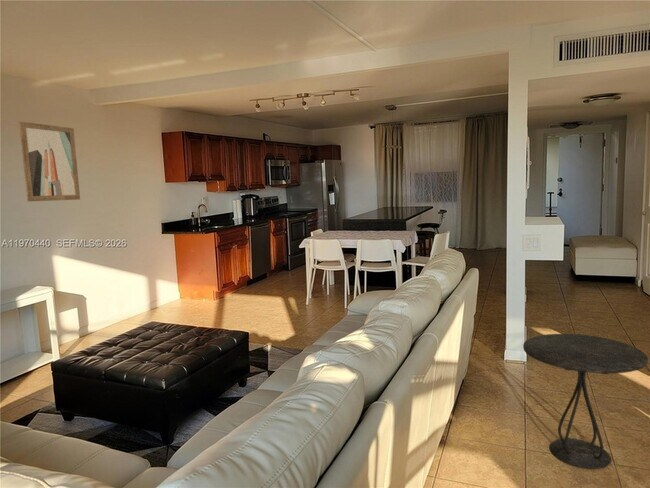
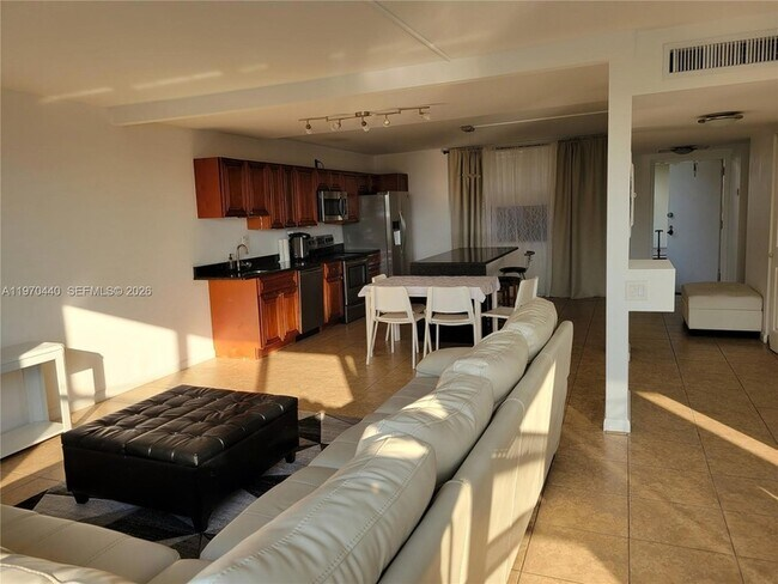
- side table [522,333,649,470]
- wall art [18,121,81,202]
